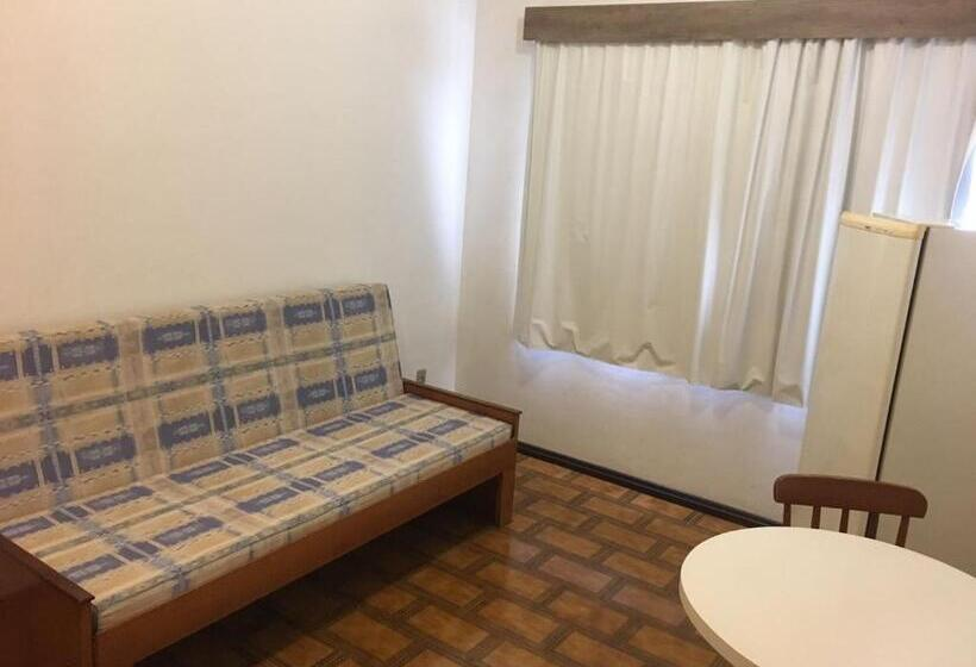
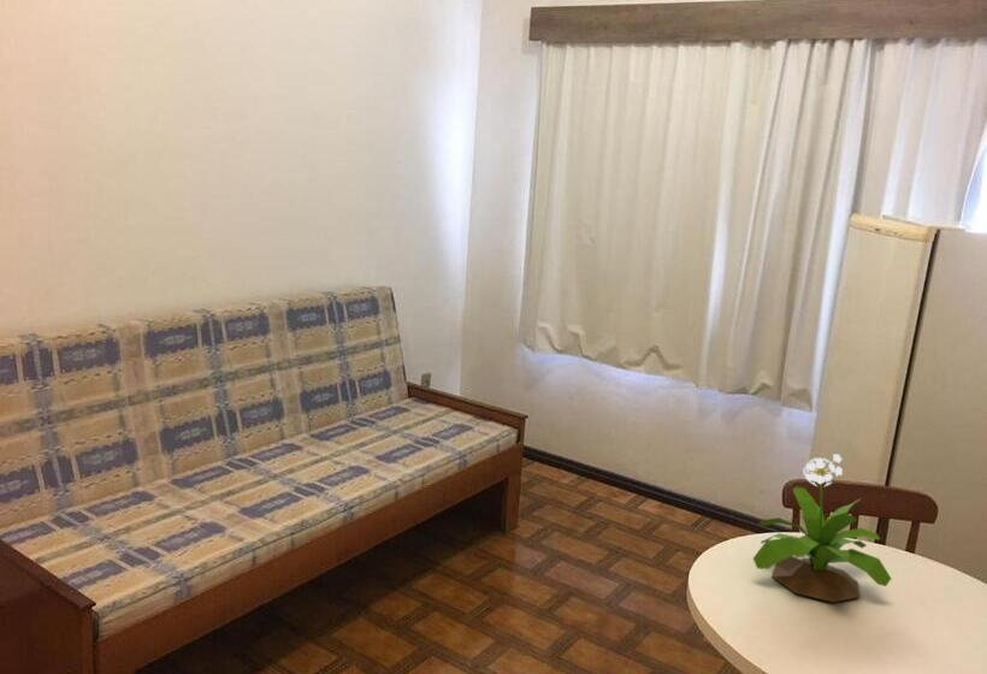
+ potted flower [752,454,893,603]
